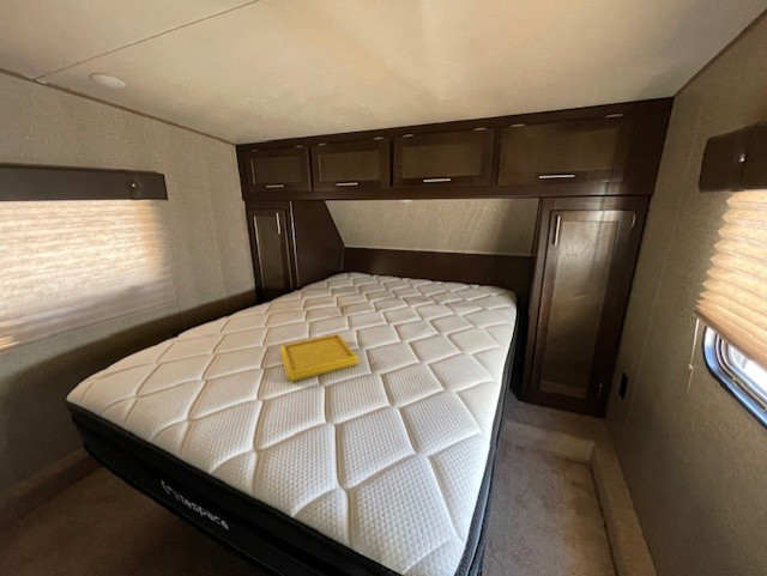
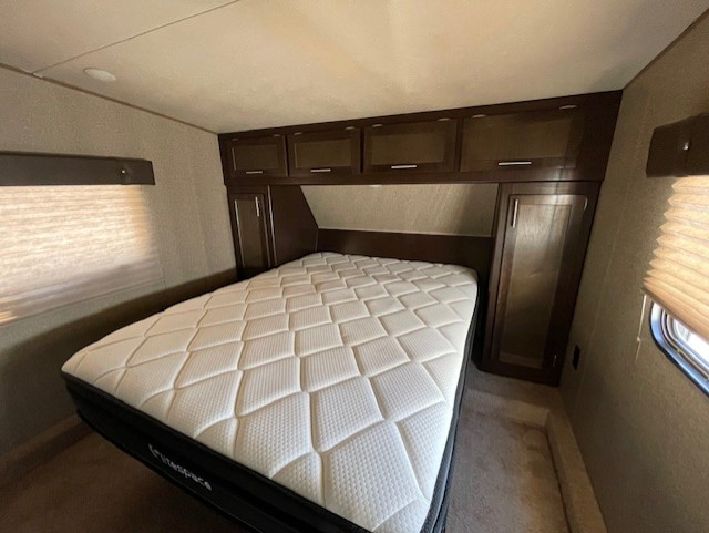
- serving tray [279,333,360,383]
